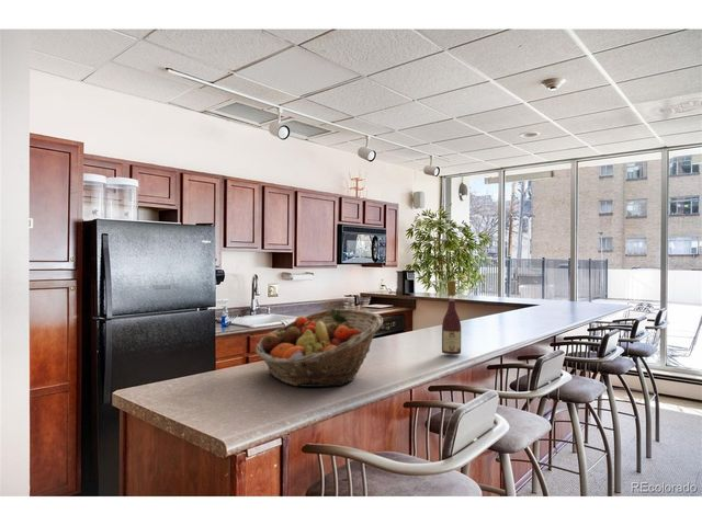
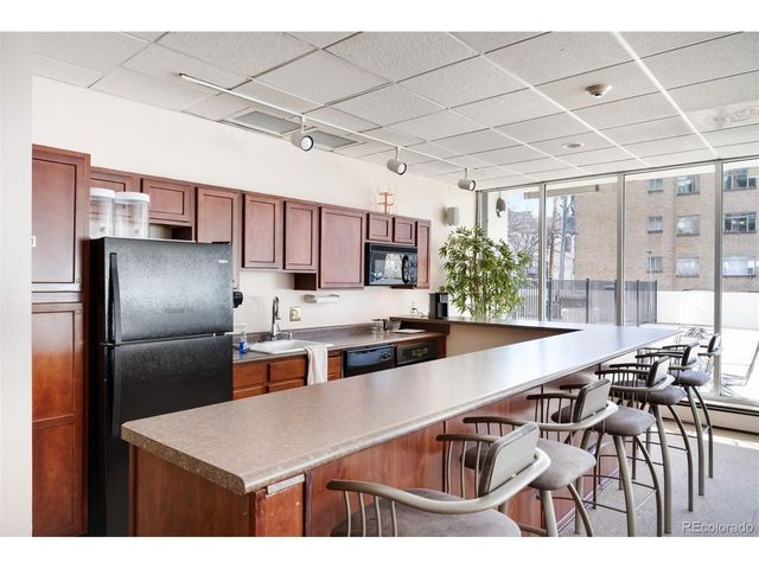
- fruit basket [254,308,384,388]
- wine bottle [441,279,462,355]
